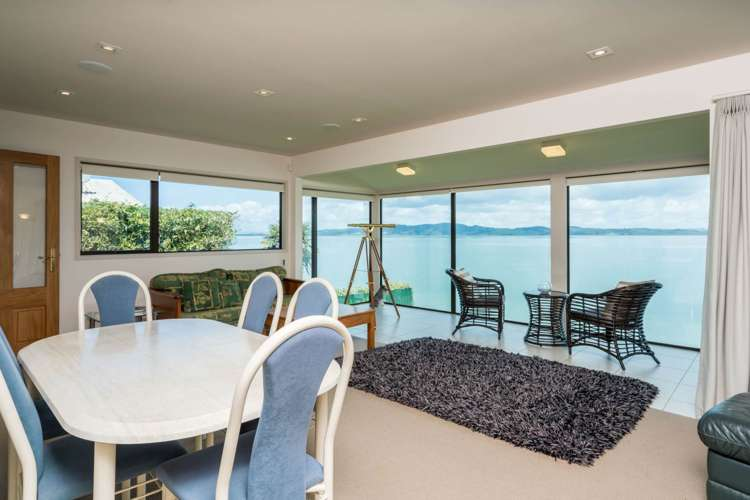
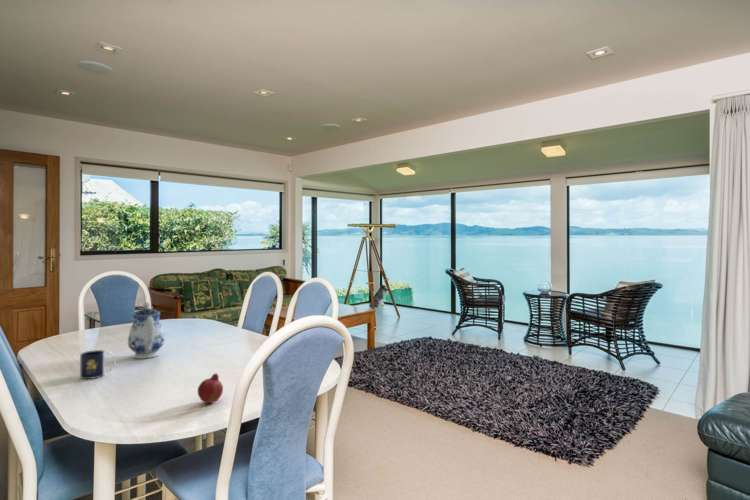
+ teapot [127,301,166,359]
+ mug [79,349,117,380]
+ fruit [197,373,224,405]
